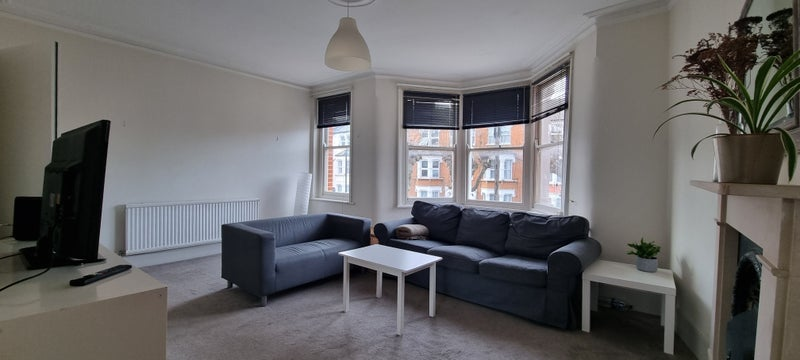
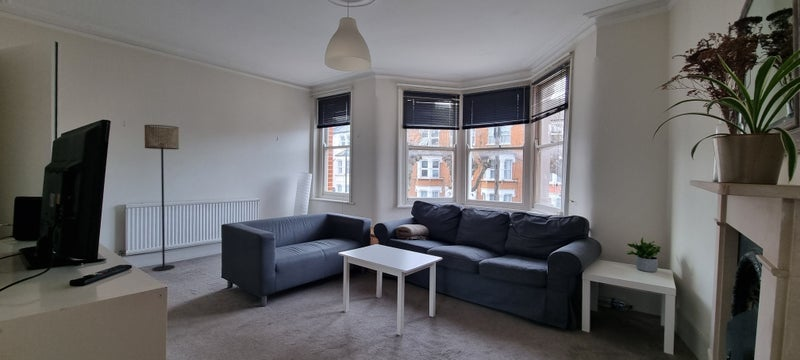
+ floor lamp [143,124,180,272]
